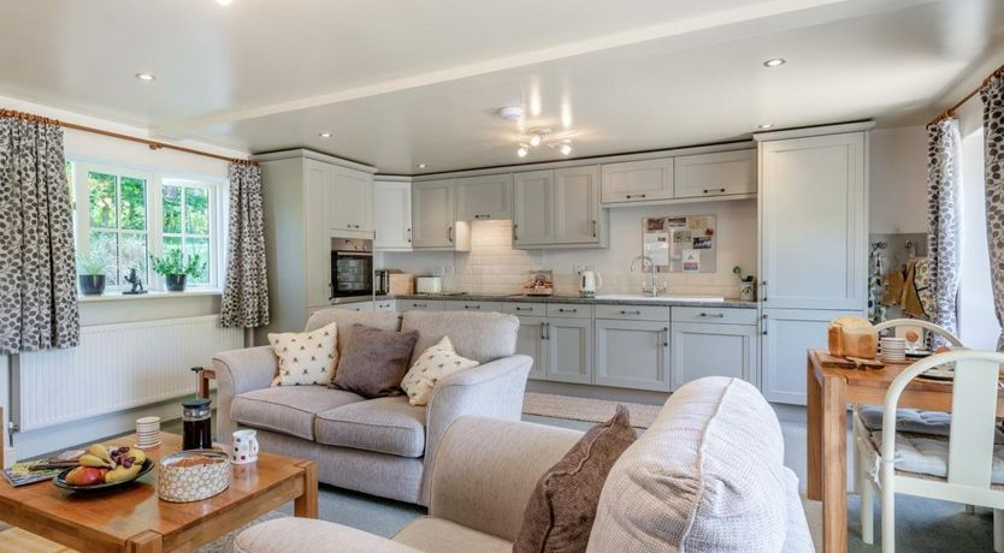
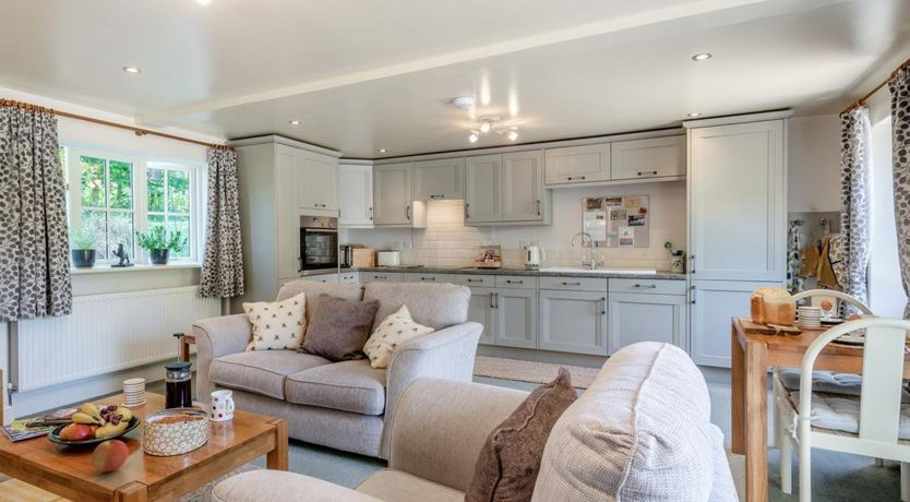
+ apple [91,439,130,473]
